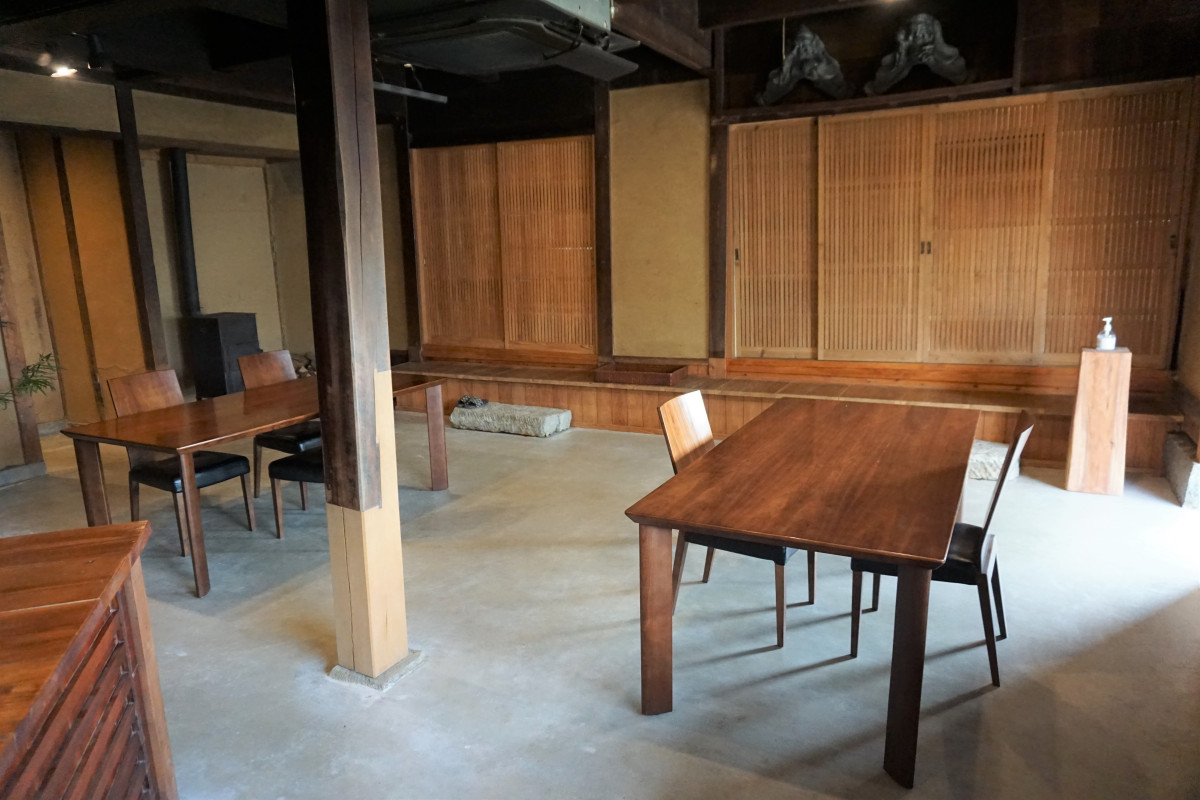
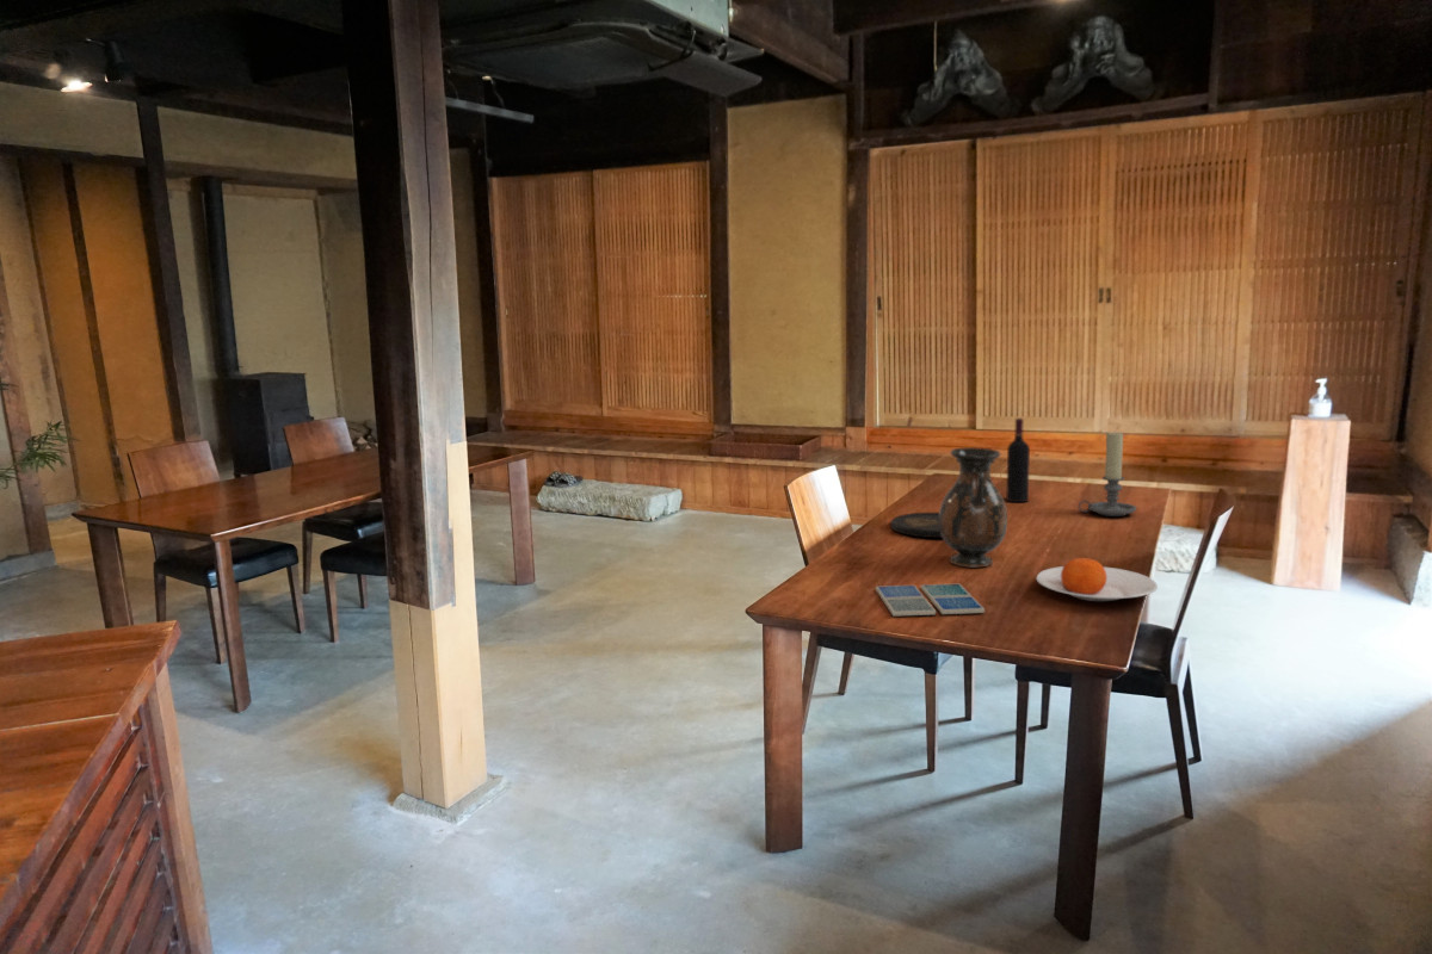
+ plate [1035,557,1159,602]
+ wine bottle [1005,417,1031,503]
+ drink coaster [875,583,986,618]
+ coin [890,512,943,539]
+ vase [938,446,1008,569]
+ candle holder [1078,430,1137,518]
